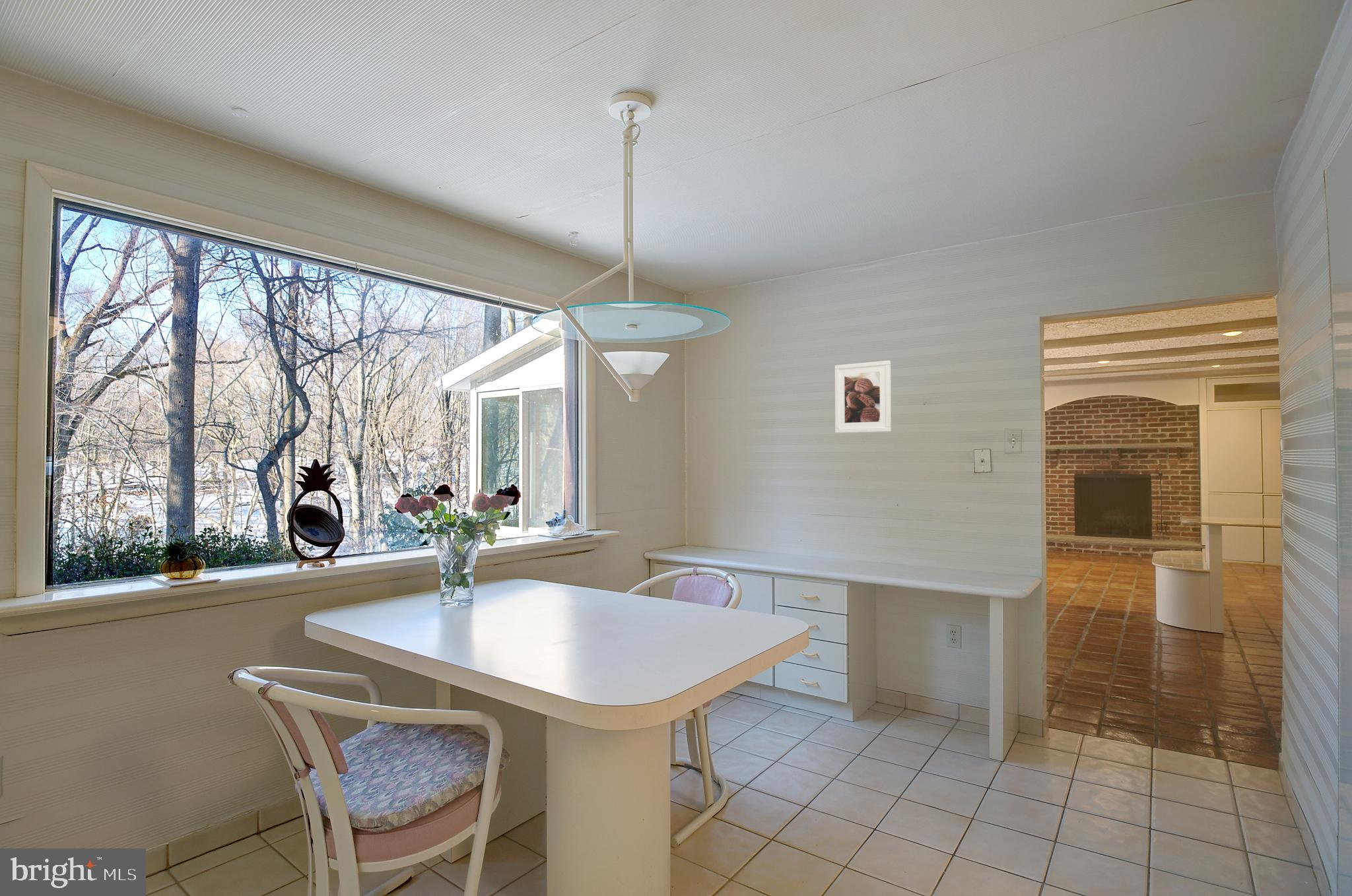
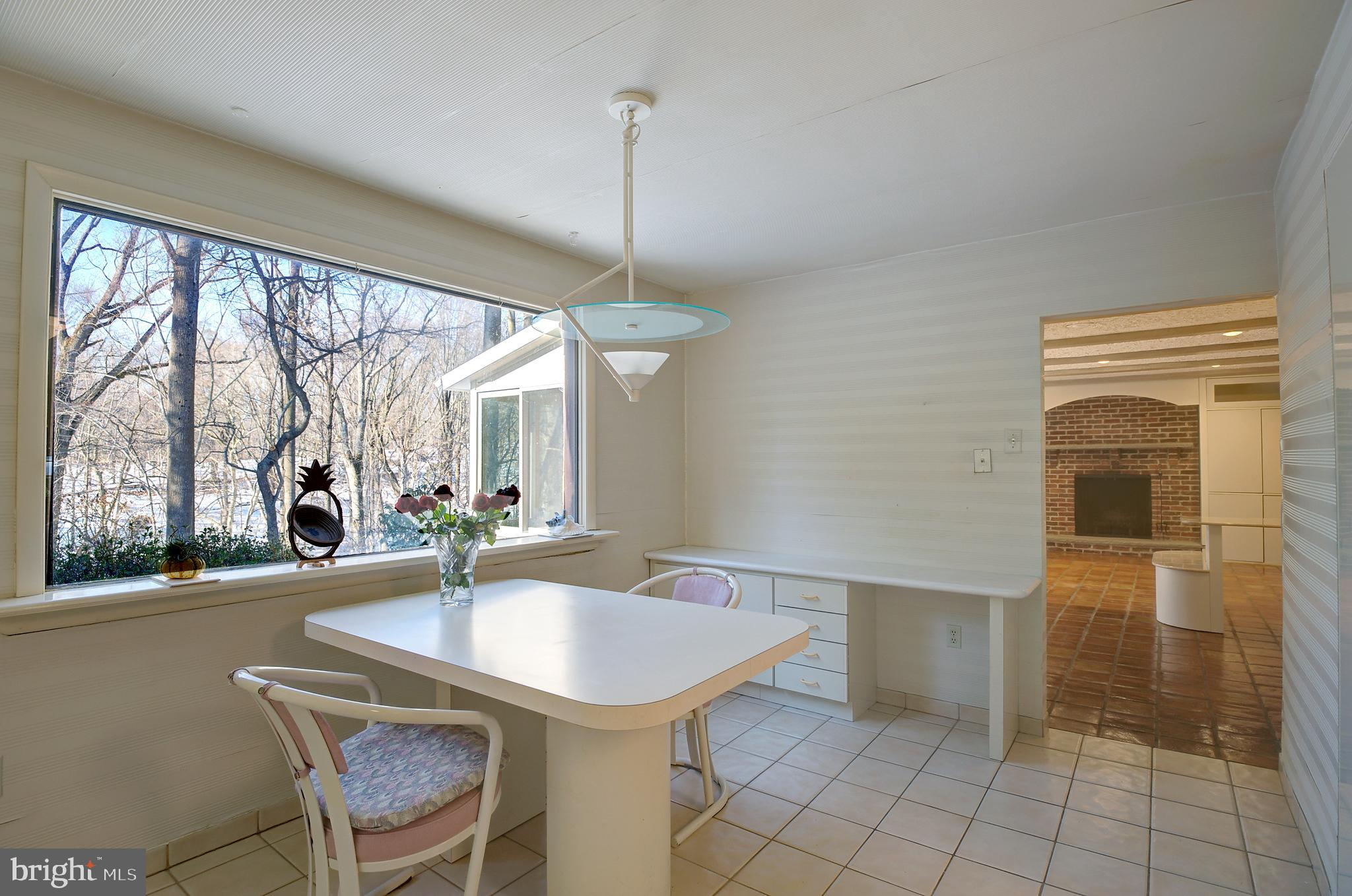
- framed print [834,360,892,433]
